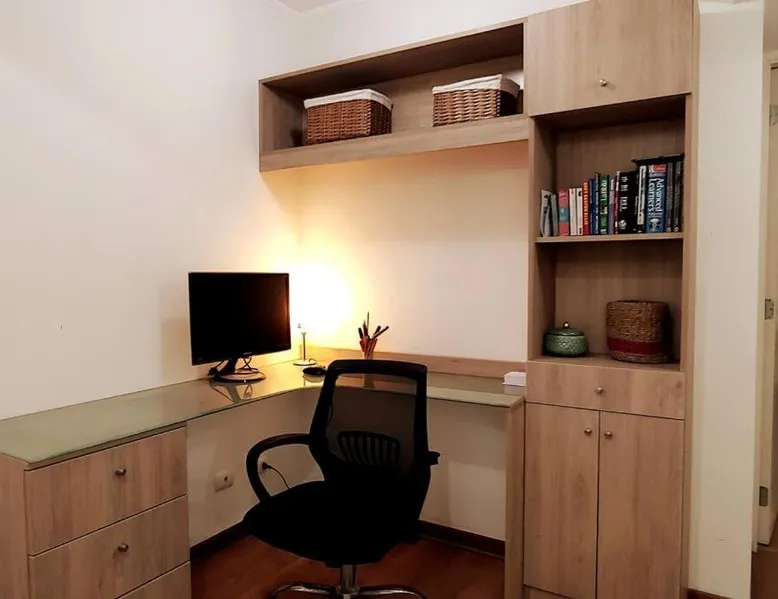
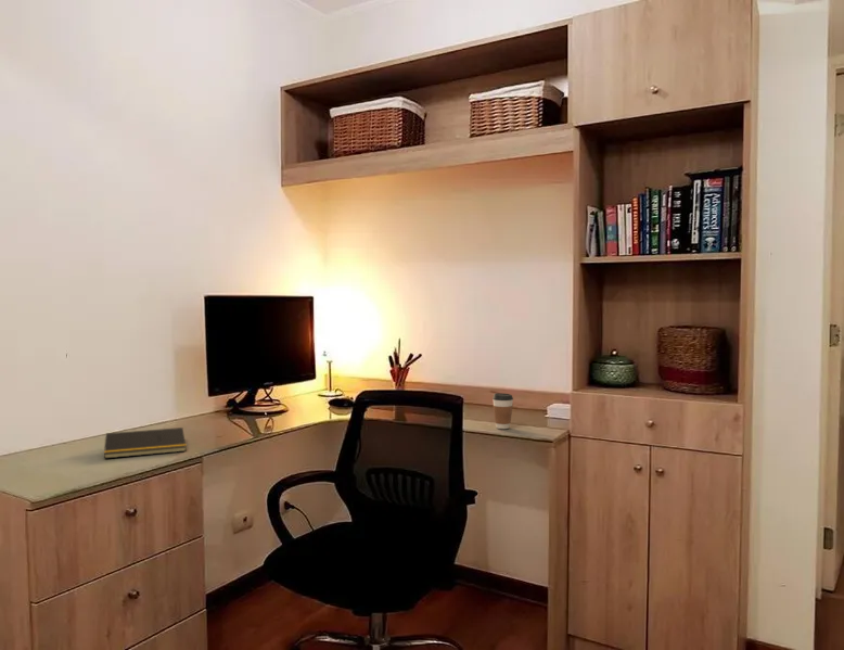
+ coffee cup [491,392,514,430]
+ notepad [103,426,188,460]
